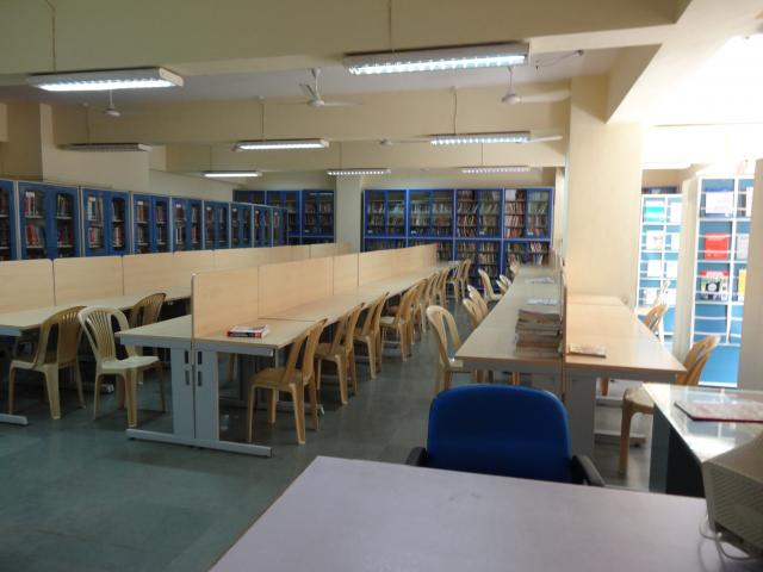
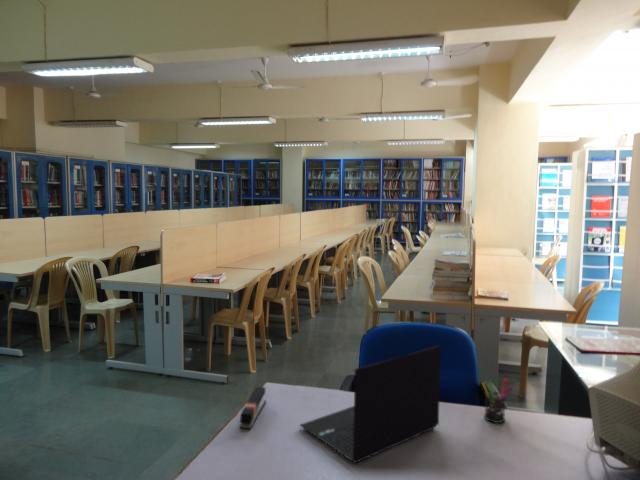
+ laptop [299,344,442,464]
+ pen holder [481,377,513,424]
+ stapler [239,386,267,430]
